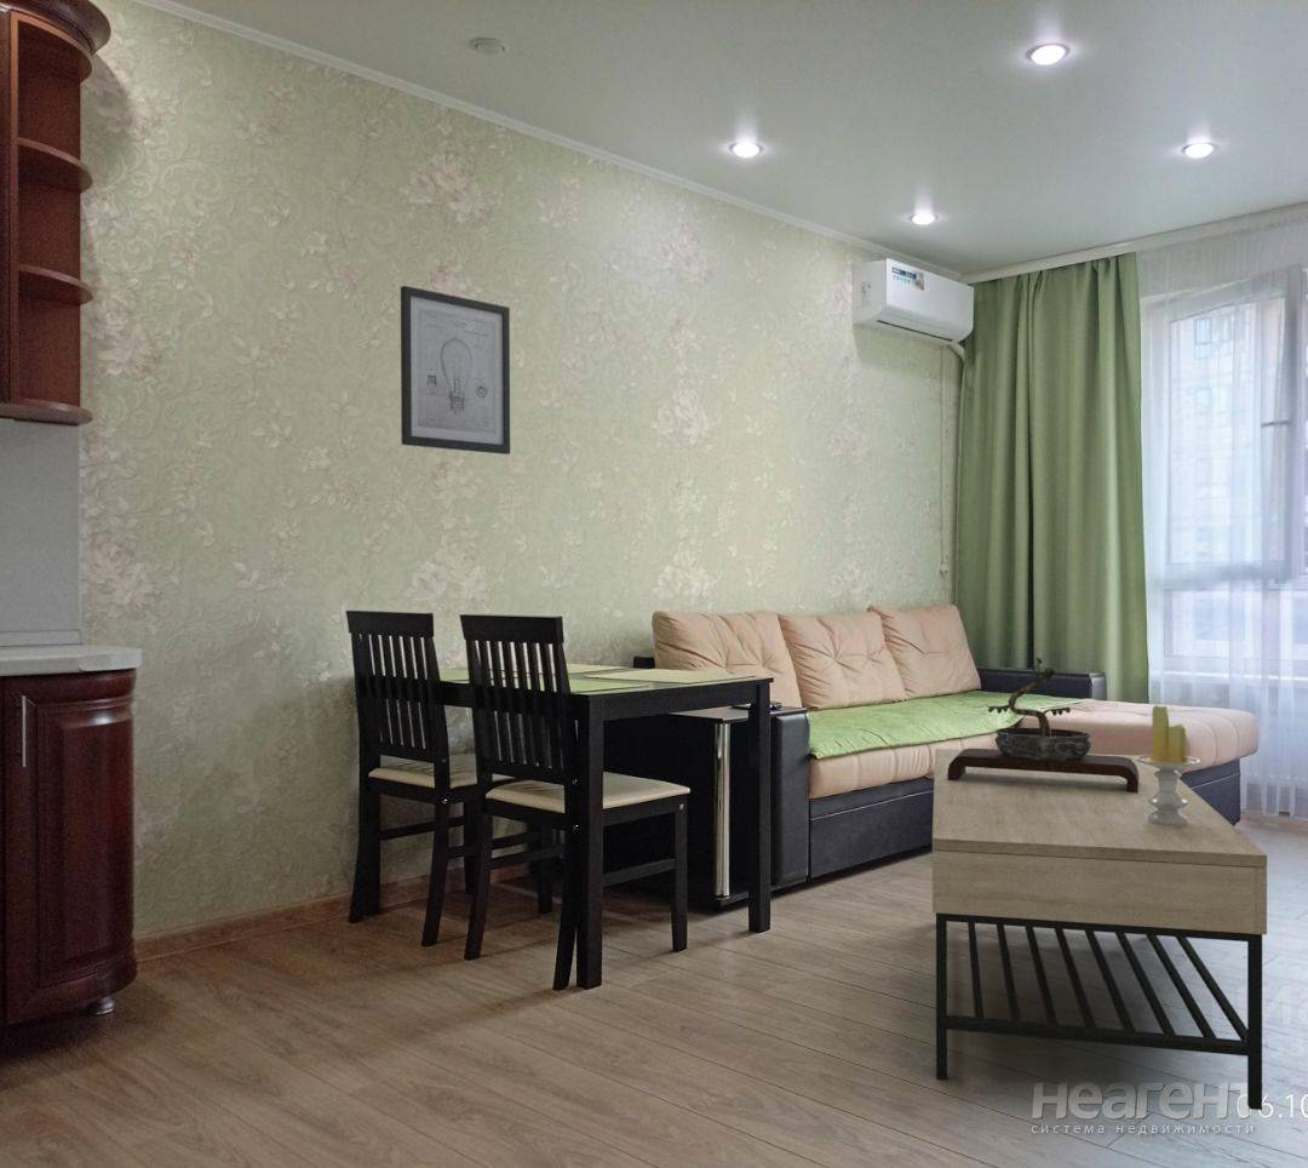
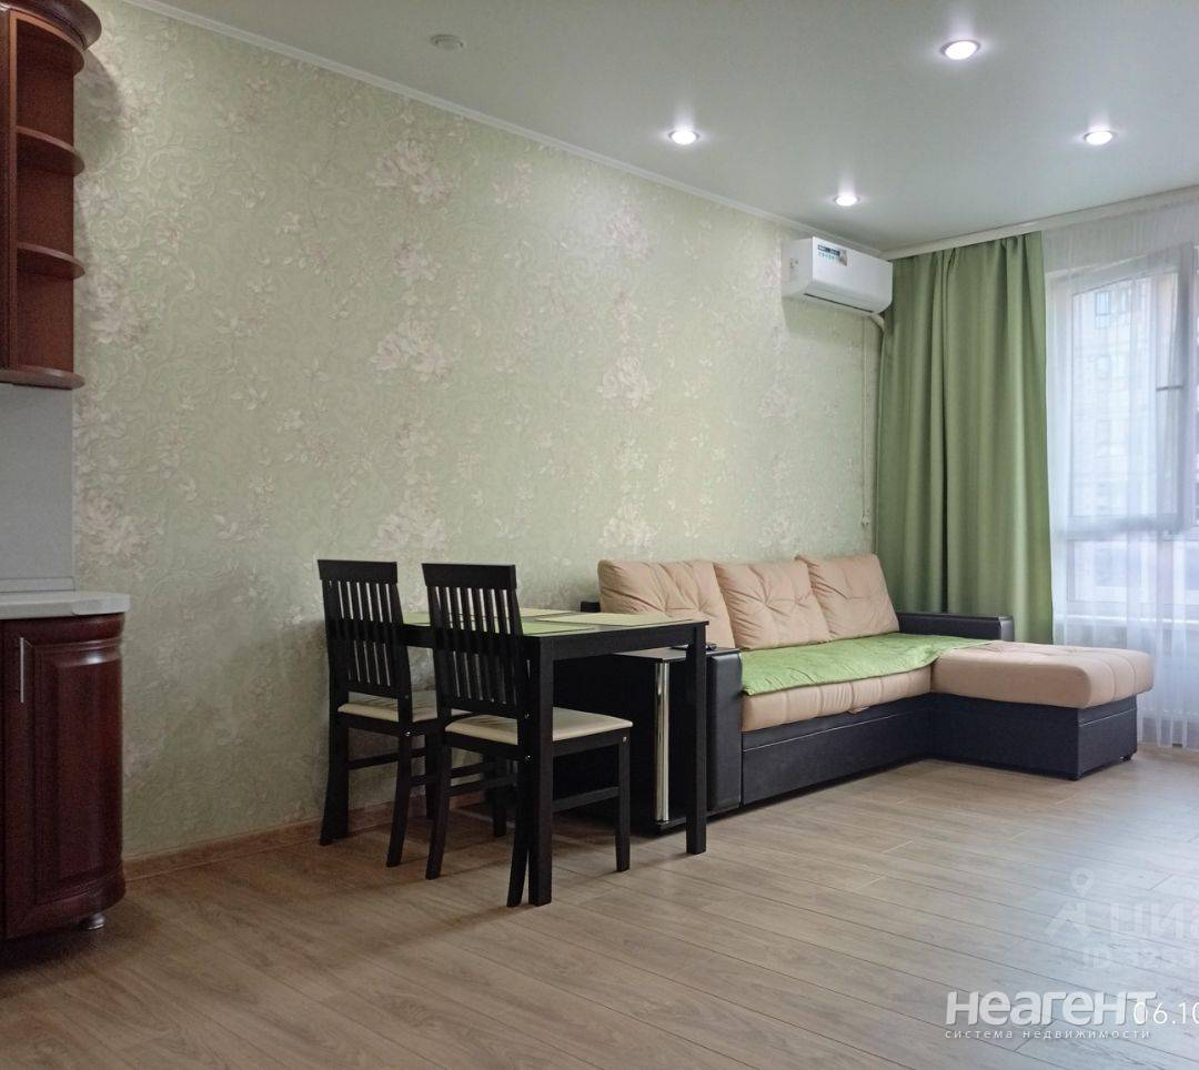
- bonsai tree [947,657,1138,792]
- wall art [400,285,511,456]
- coffee table [931,748,1268,1111]
- candle [1135,704,1201,826]
